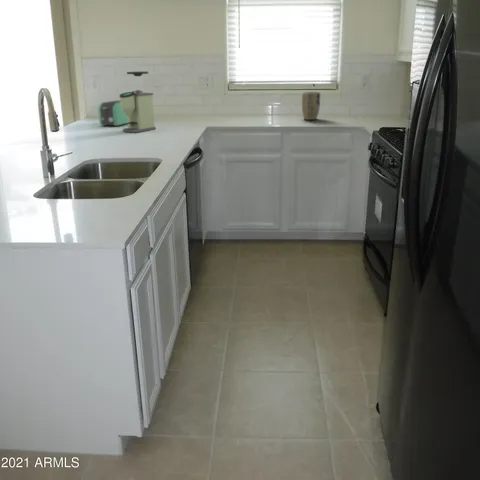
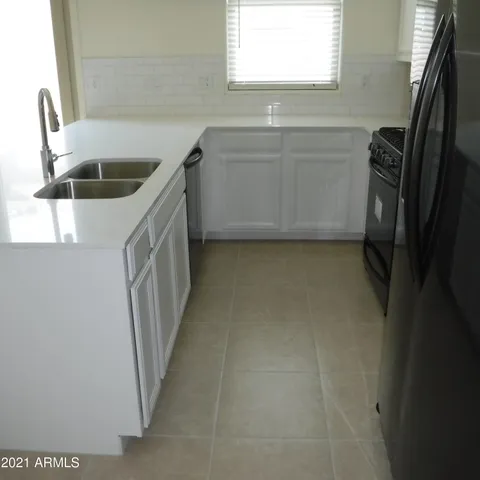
- coffee grinder [119,71,157,134]
- plant pot [301,91,321,121]
- toaster [97,100,128,127]
